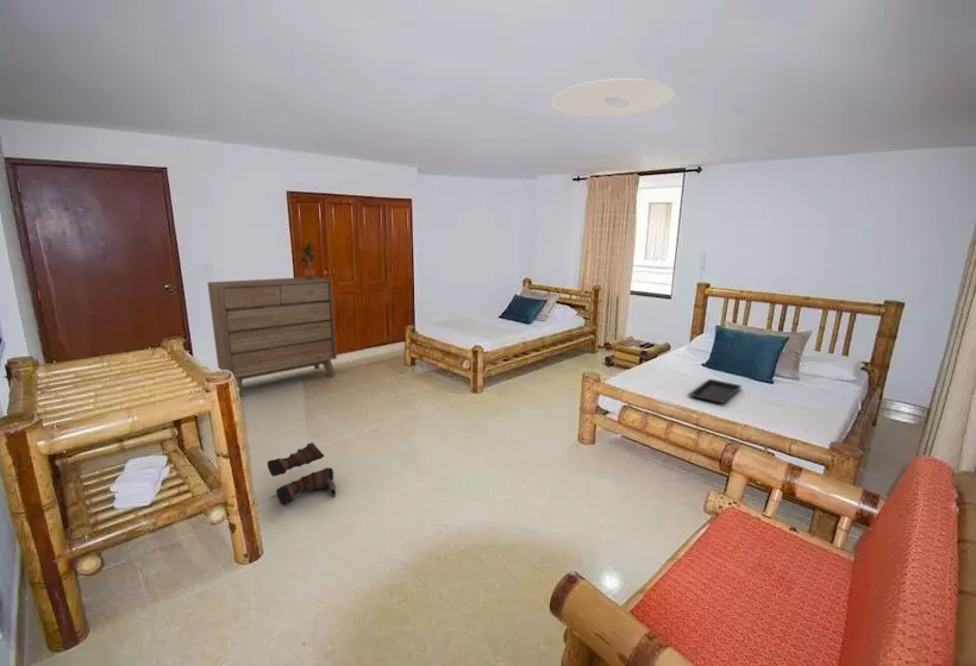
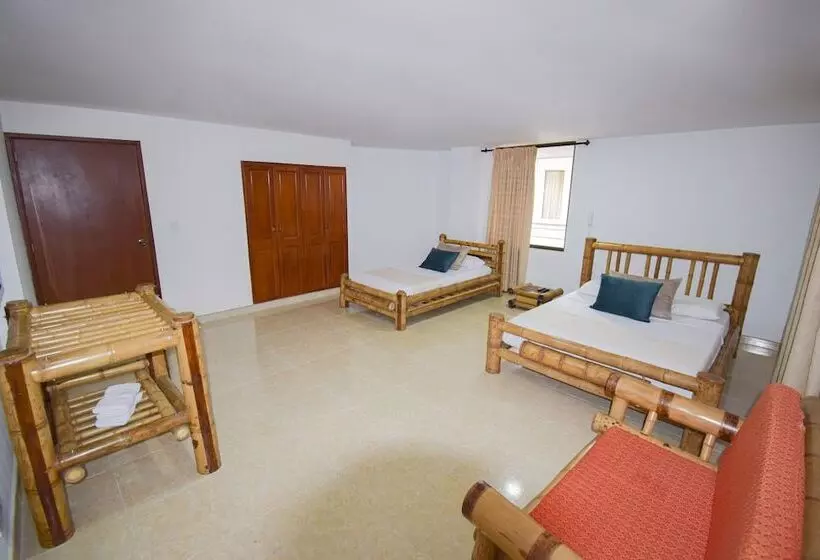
- potted plant [298,239,319,279]
- serving tray [688,378,743,404]
- dresser [206,276,338,397]
- ceiling light [551,77,676,118]
- boots [267,441,337,505]
